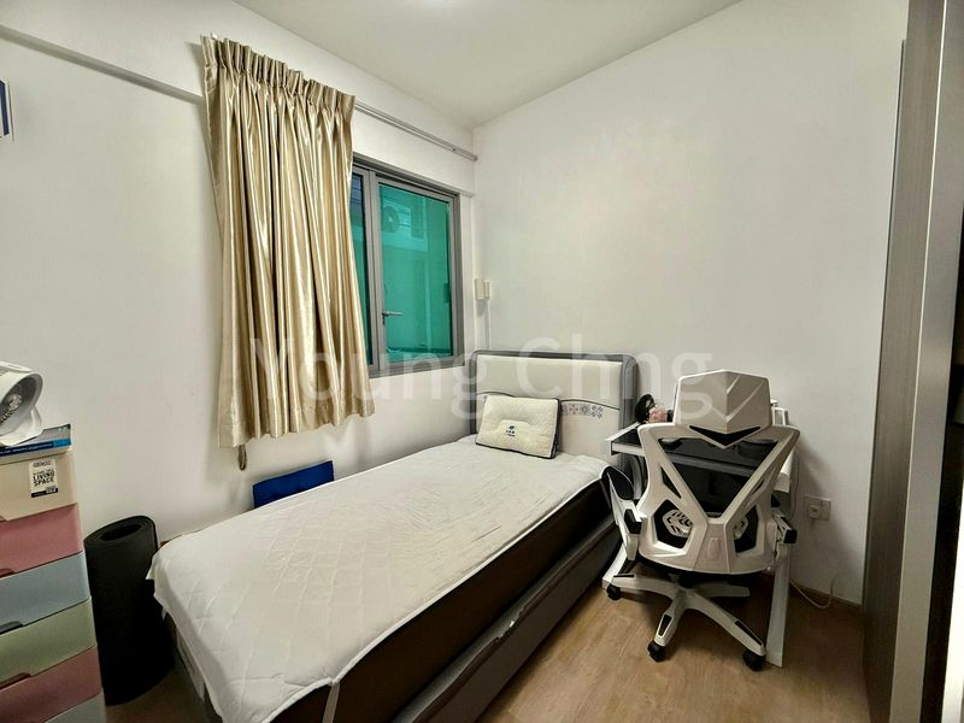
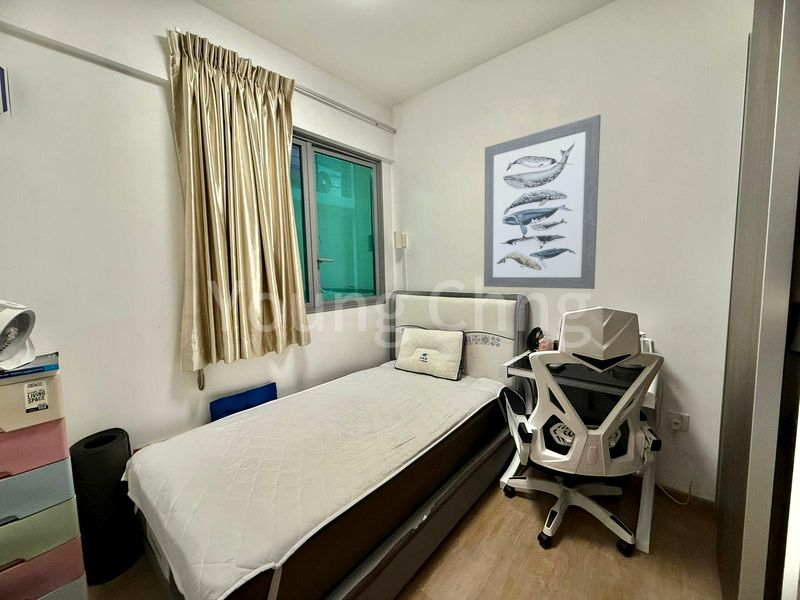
+ wall art [483,114,602,290]
